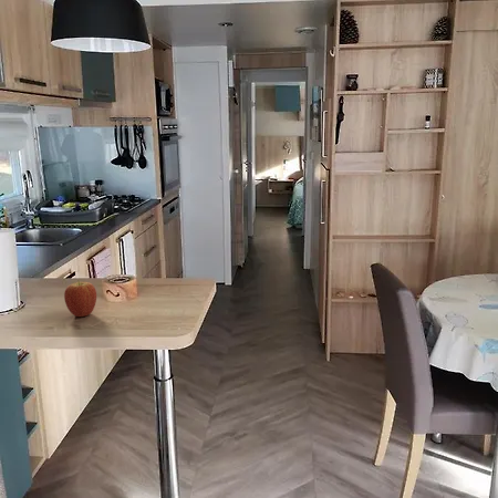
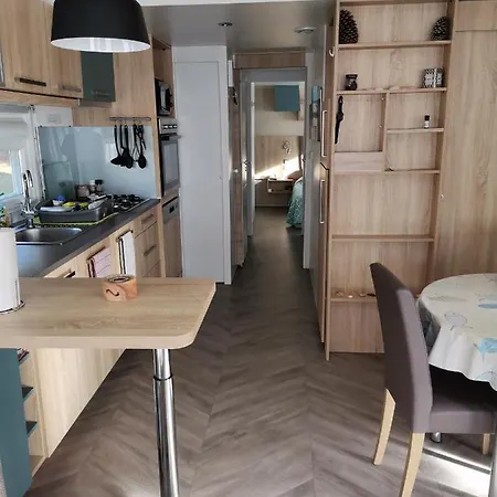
- fruit [63,279,97,318]
